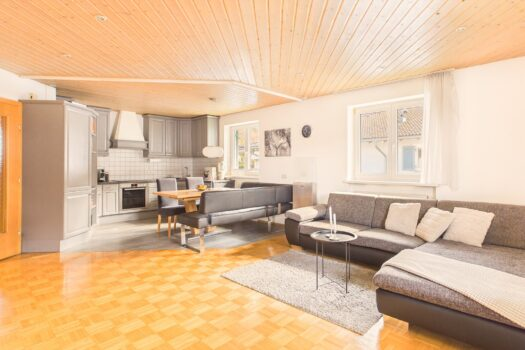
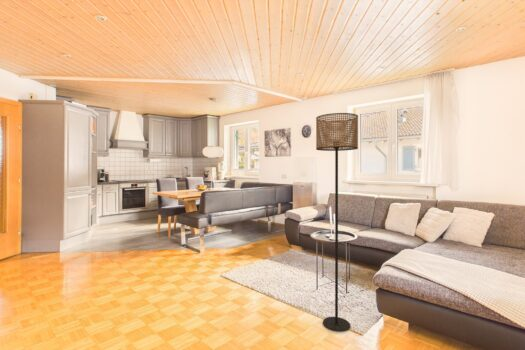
+ floor lamp [315,112,359,333]
